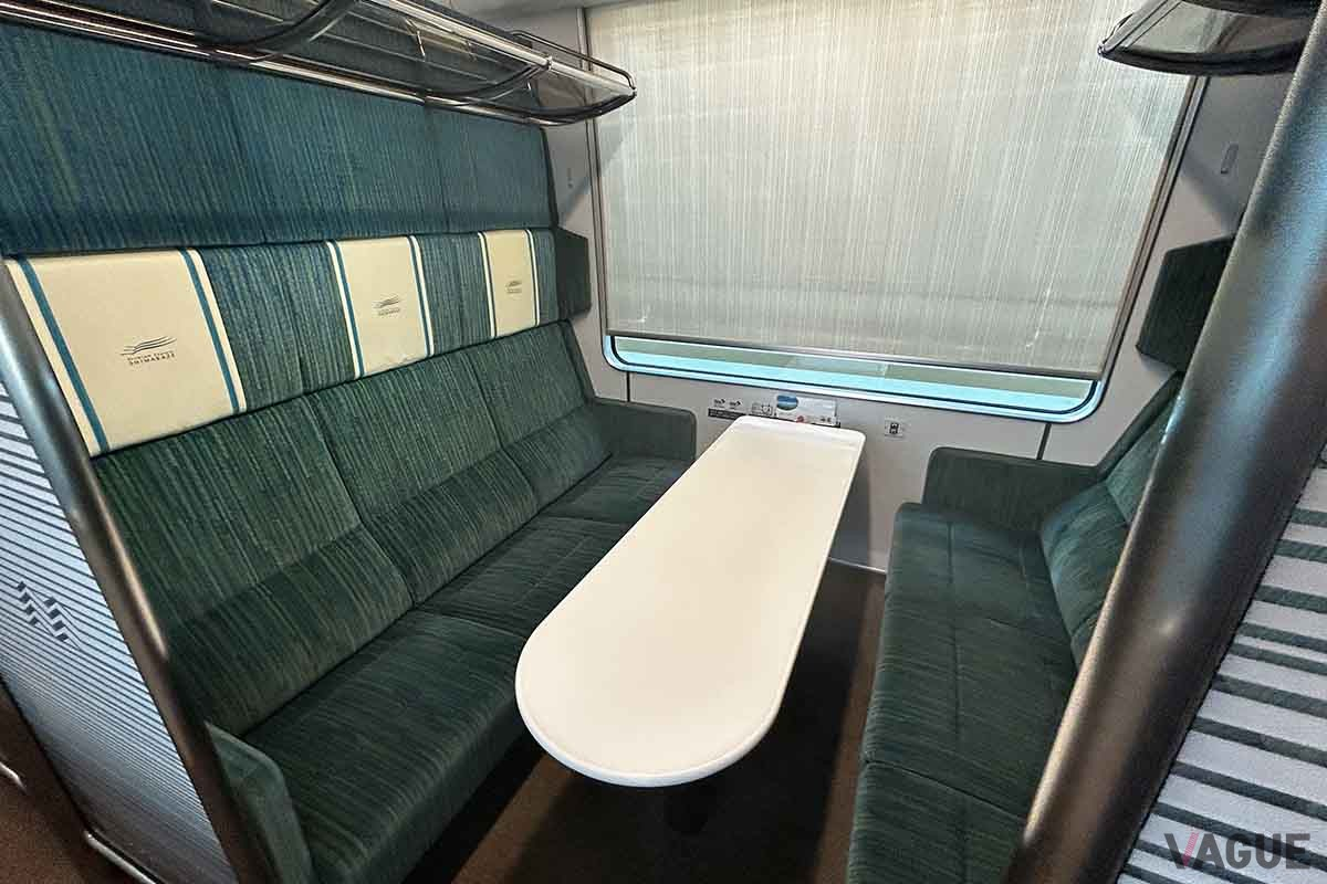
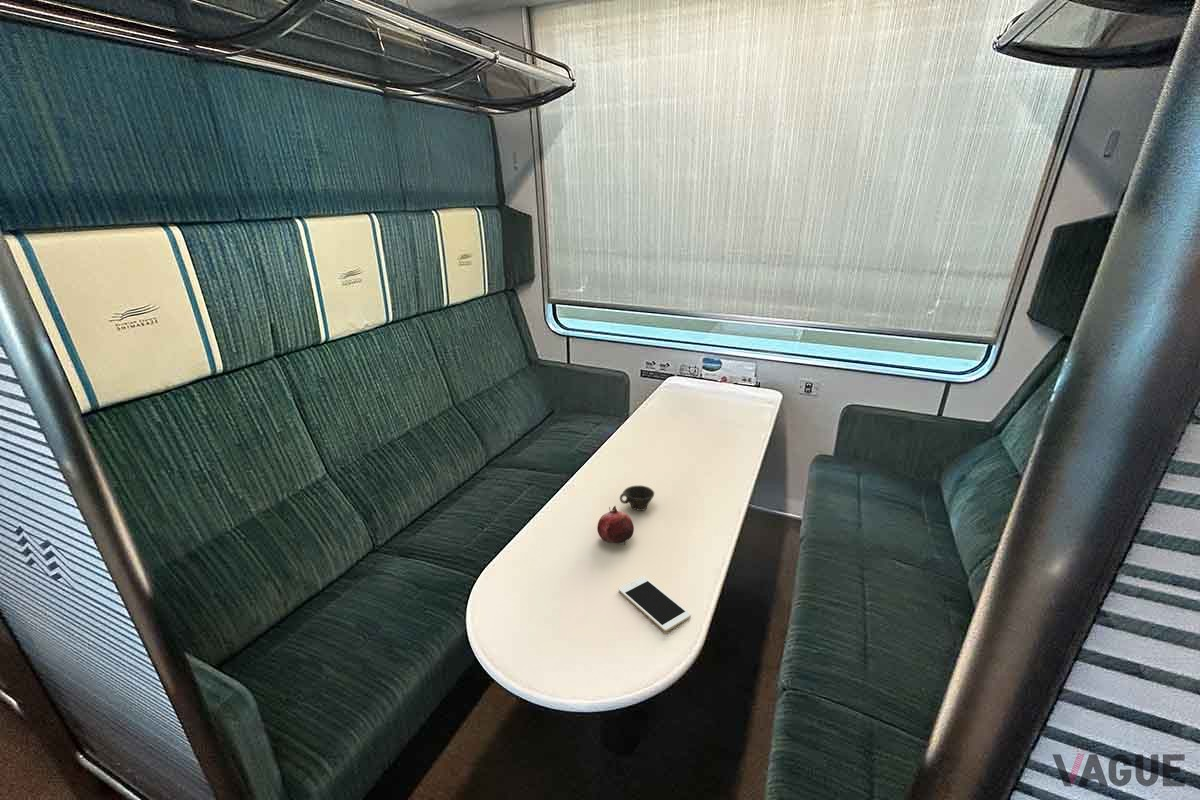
+ cell phone [618,575,692,632]
+ cup [619,484,655,512]
+ fruit [596,505,635,546]
